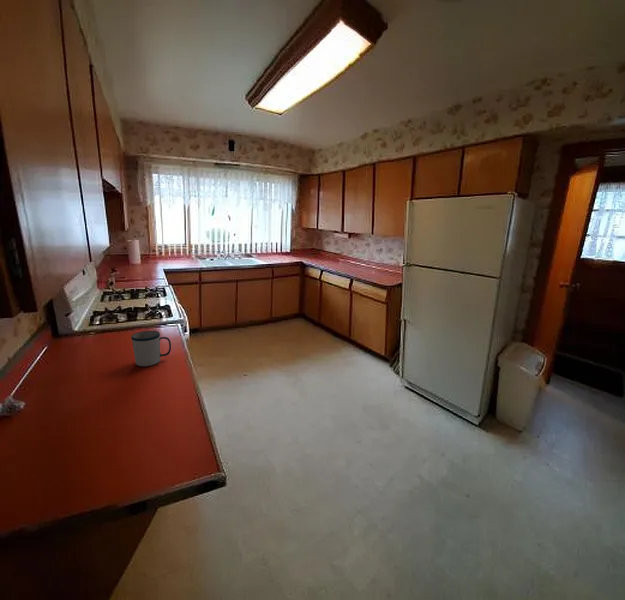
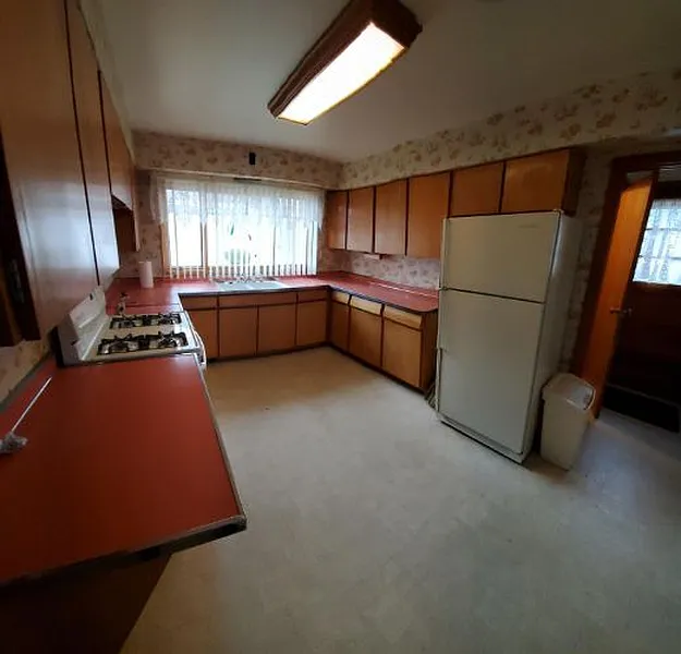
- mug [130,330,172,367]
